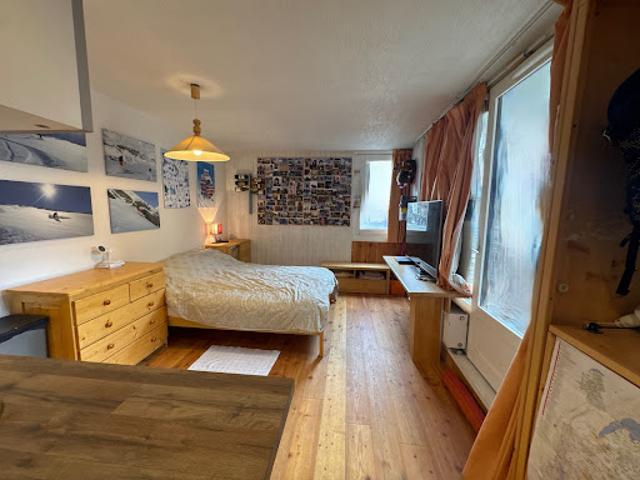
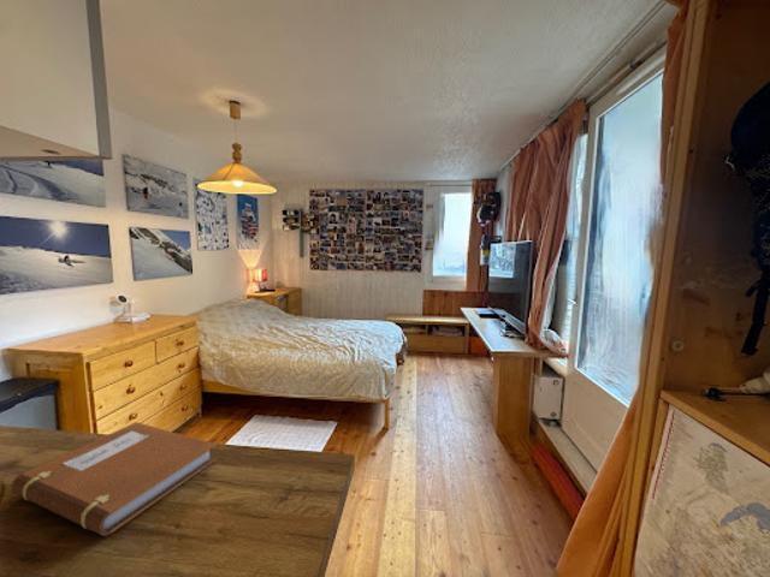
+ notebook [11,421,218,537]
